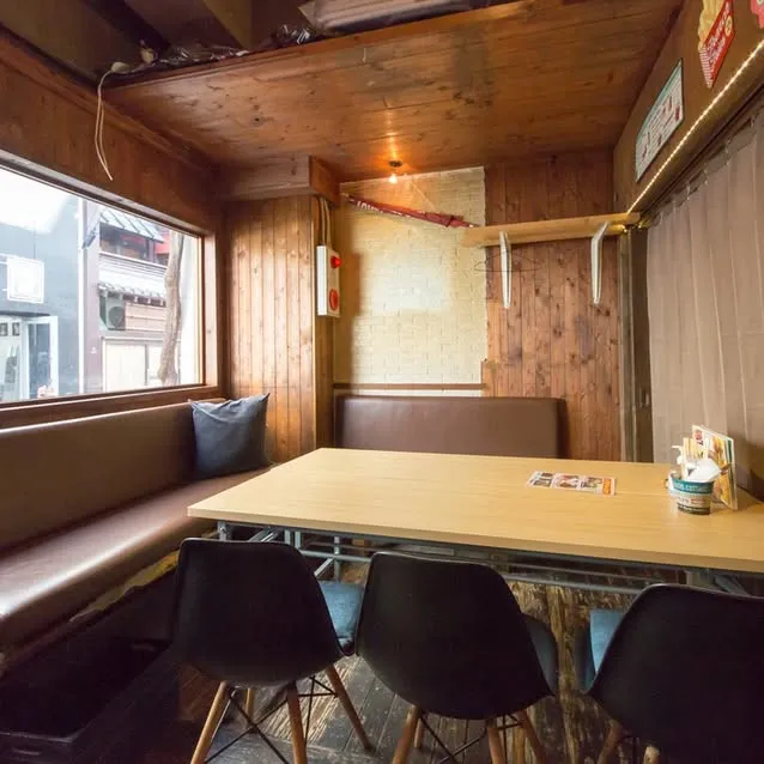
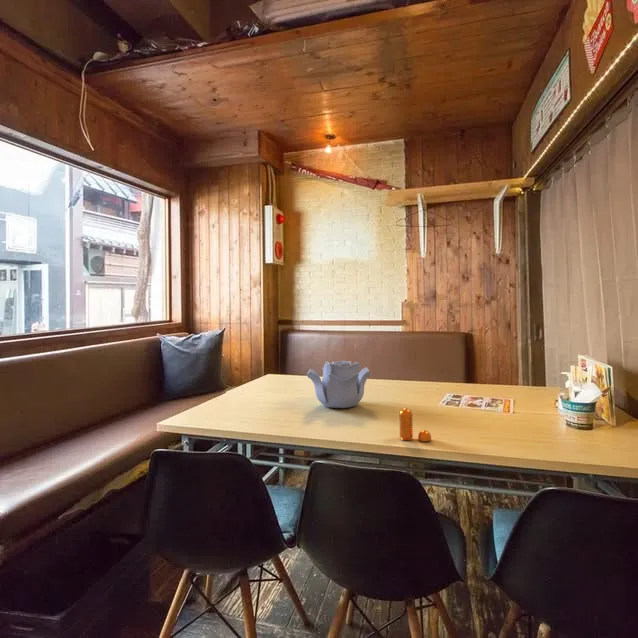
+ pepper shaker [398,407,432,442]
+ decorative bowl [306,360,371,409]
